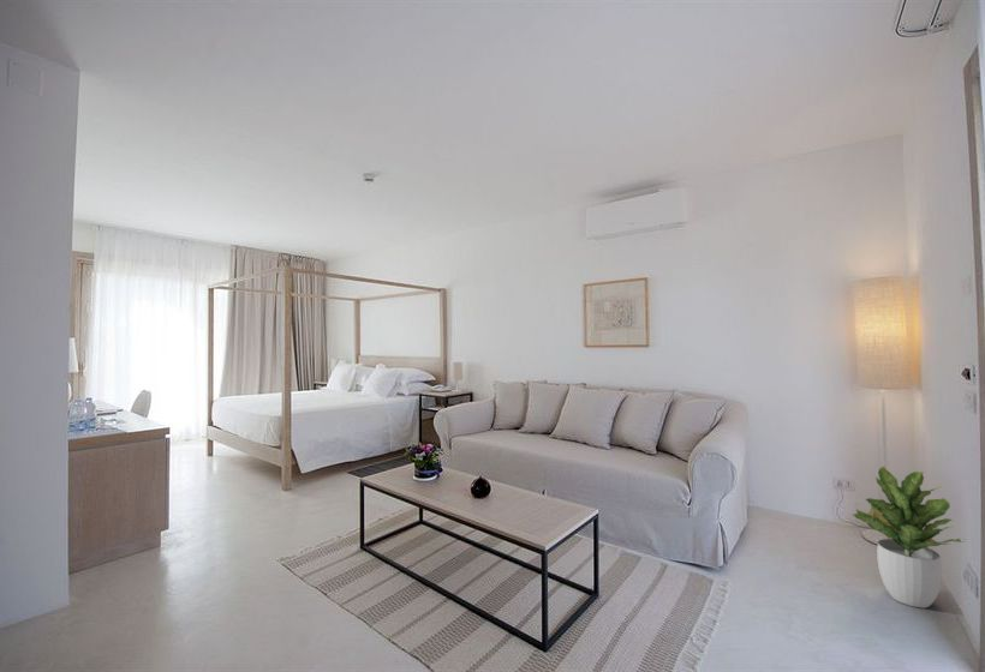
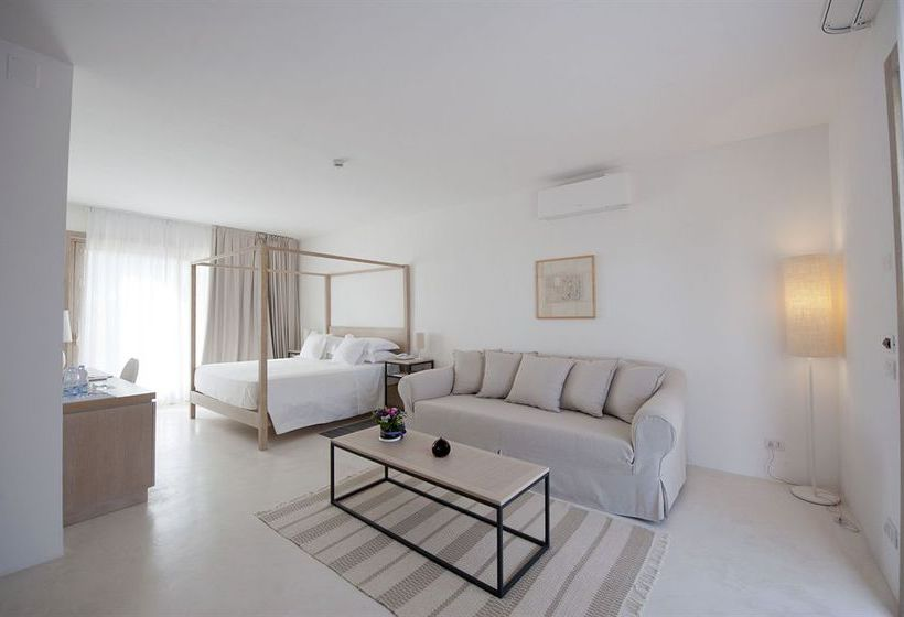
- potted plant [852,464,965,608]
